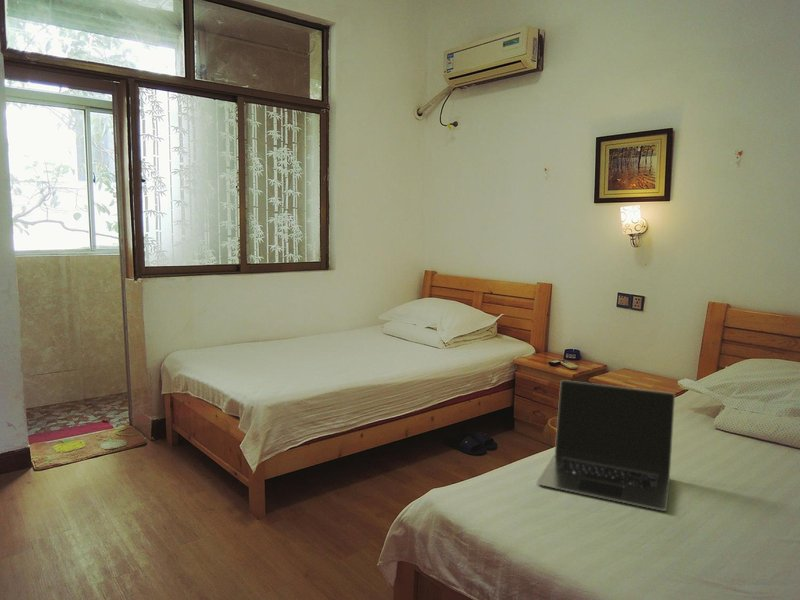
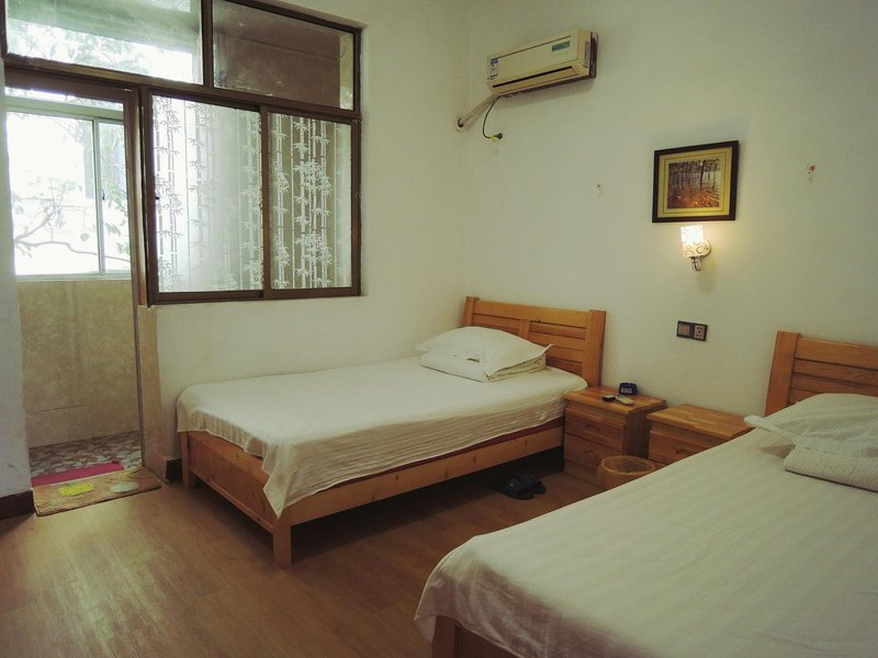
- laptop [535,379,676,512]
